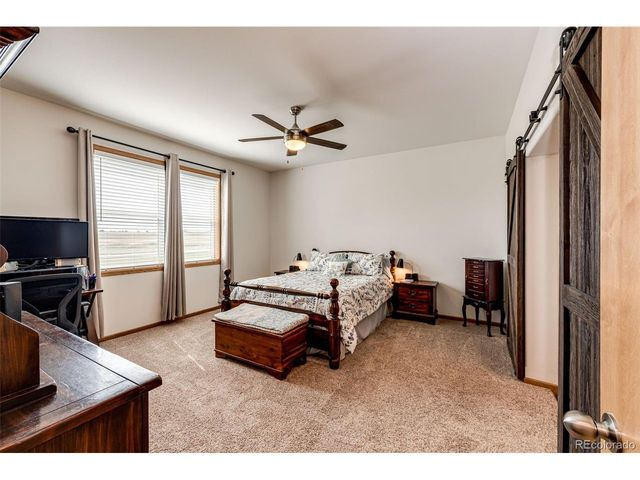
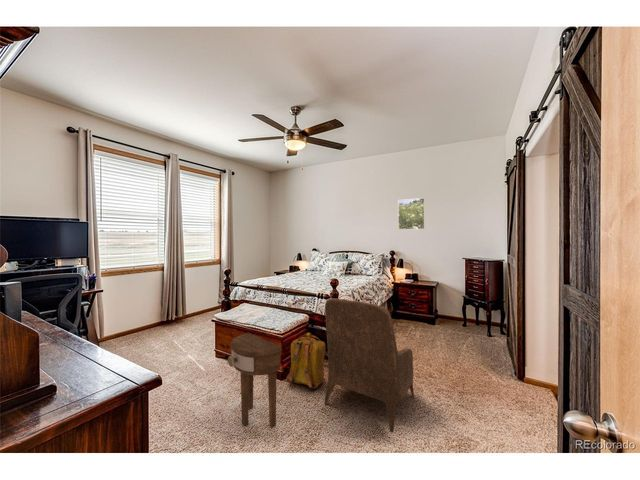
+ armchair [323,297,415,433]
+ side table [227,332,283,428]
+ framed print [397,197,426,231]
+ backpack [287,331,326,390]
